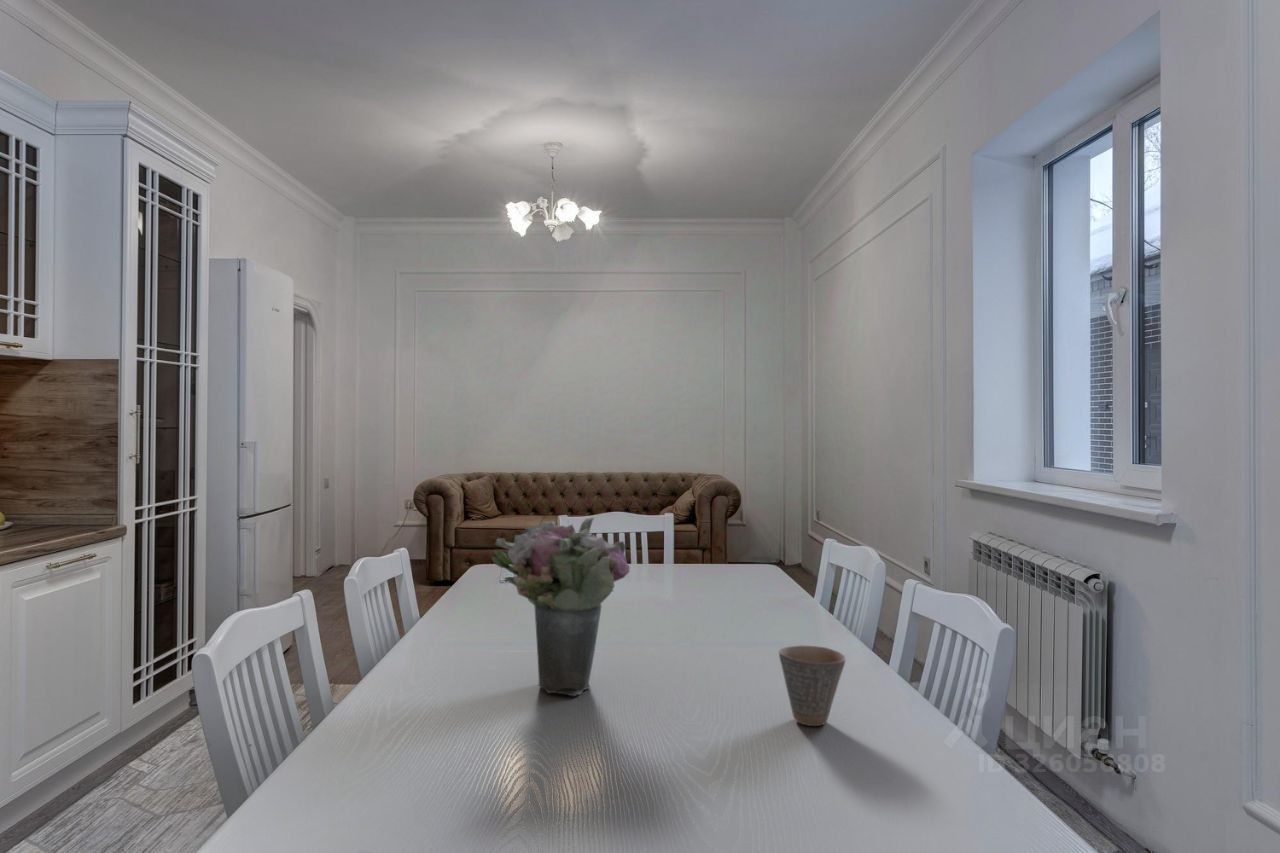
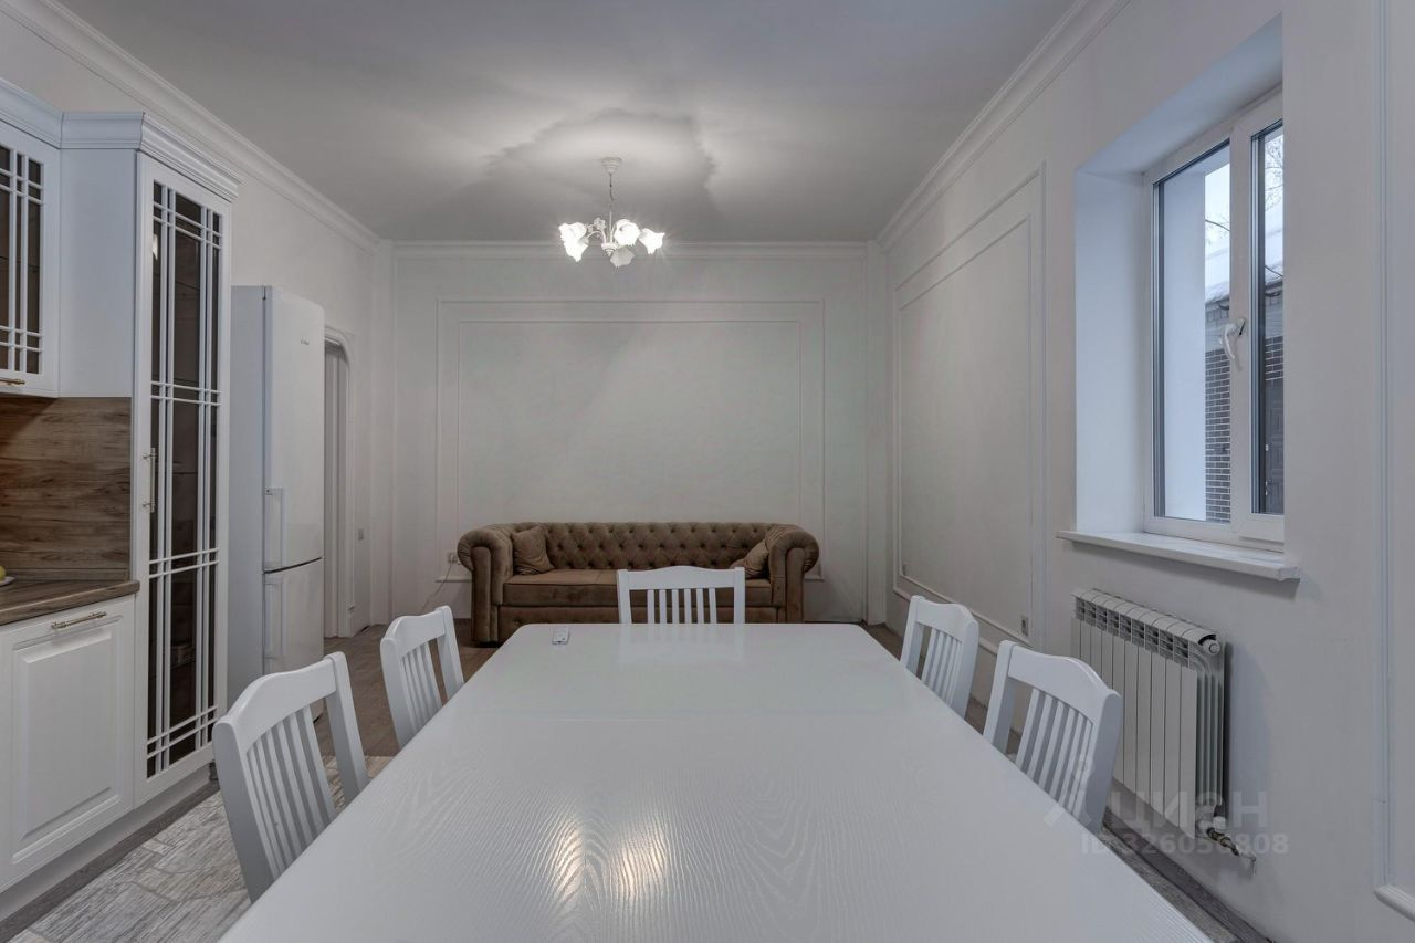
- flower bouquet [490,517,631,697]
- cup [778,645,847,727]
